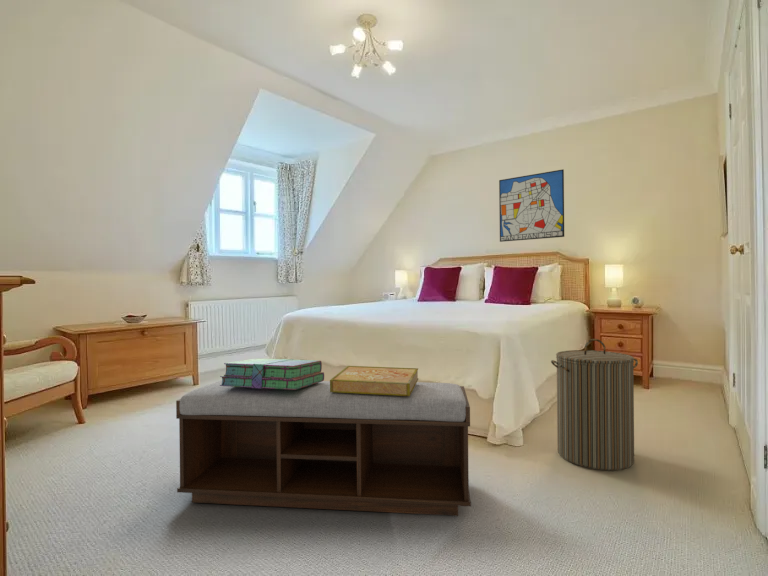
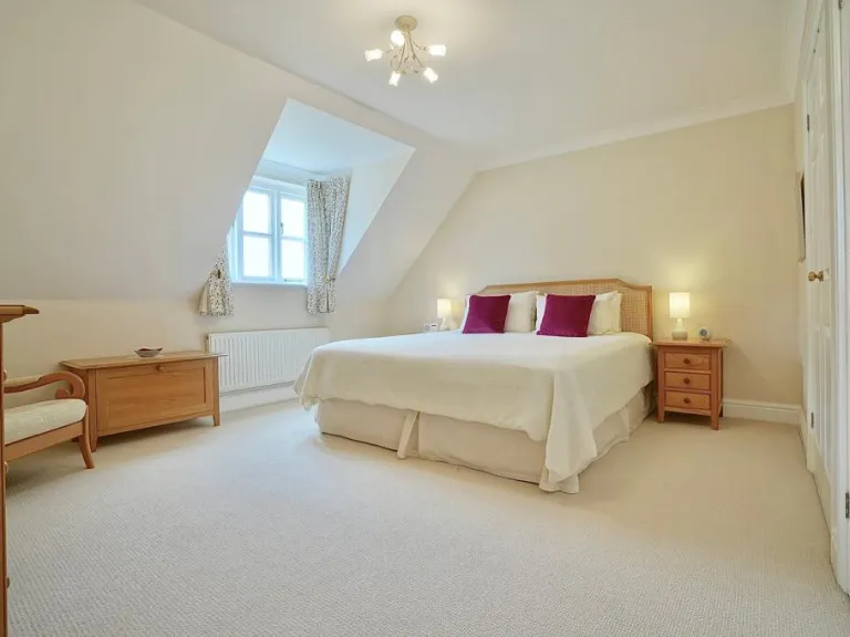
- decorative box [329,365,419,396]
- stack of books [219,358,325,390]
- wall art [498,168,565,243]
- bench [175,380,472,517]
- laundry hamper [550,338,639,471]
